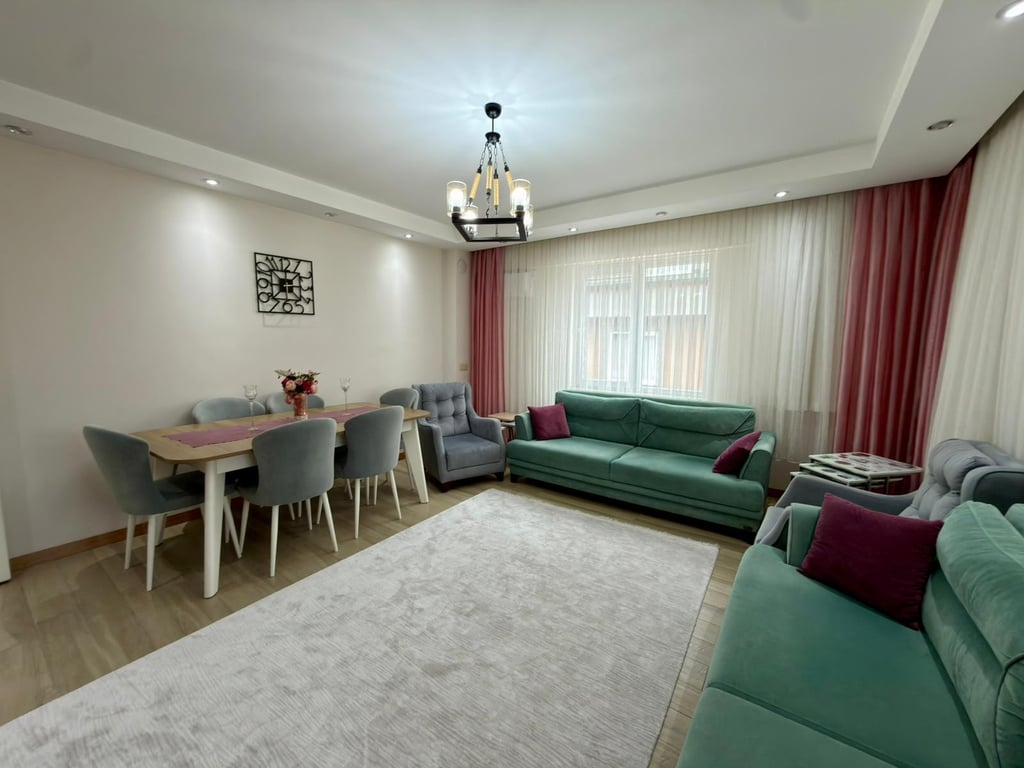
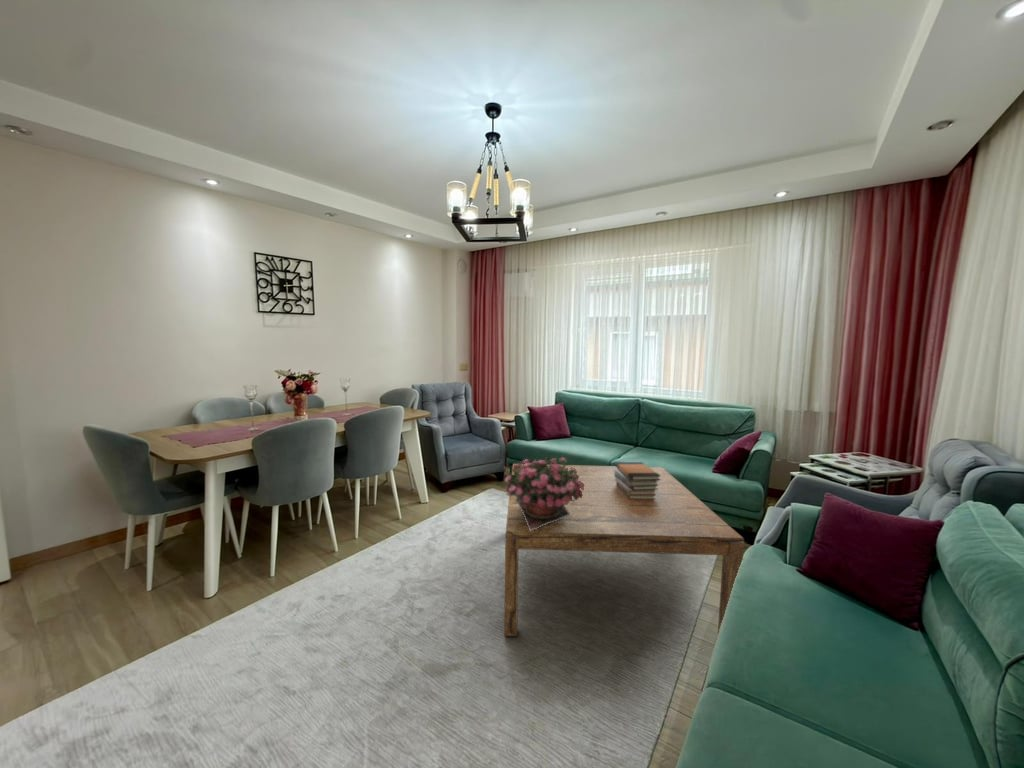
+ book stack [614,461,661,499]
+ potted flower [503,457,584,531]
+ coffee table [503,463,745,637]
